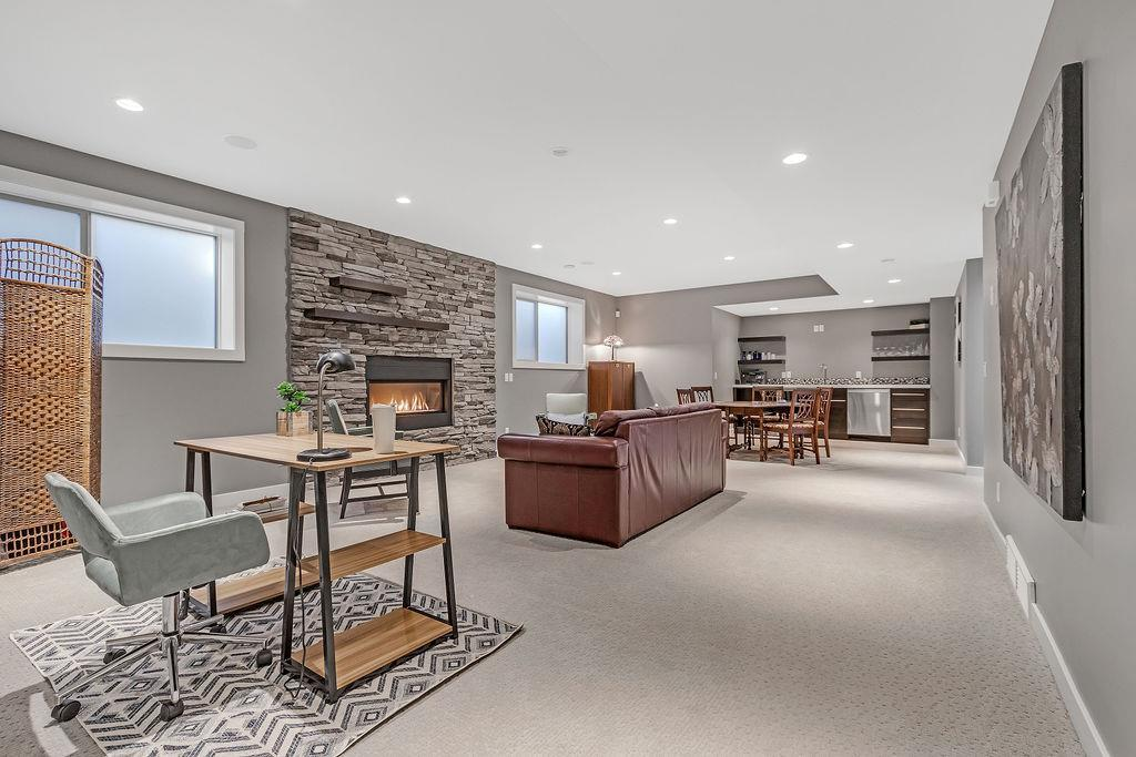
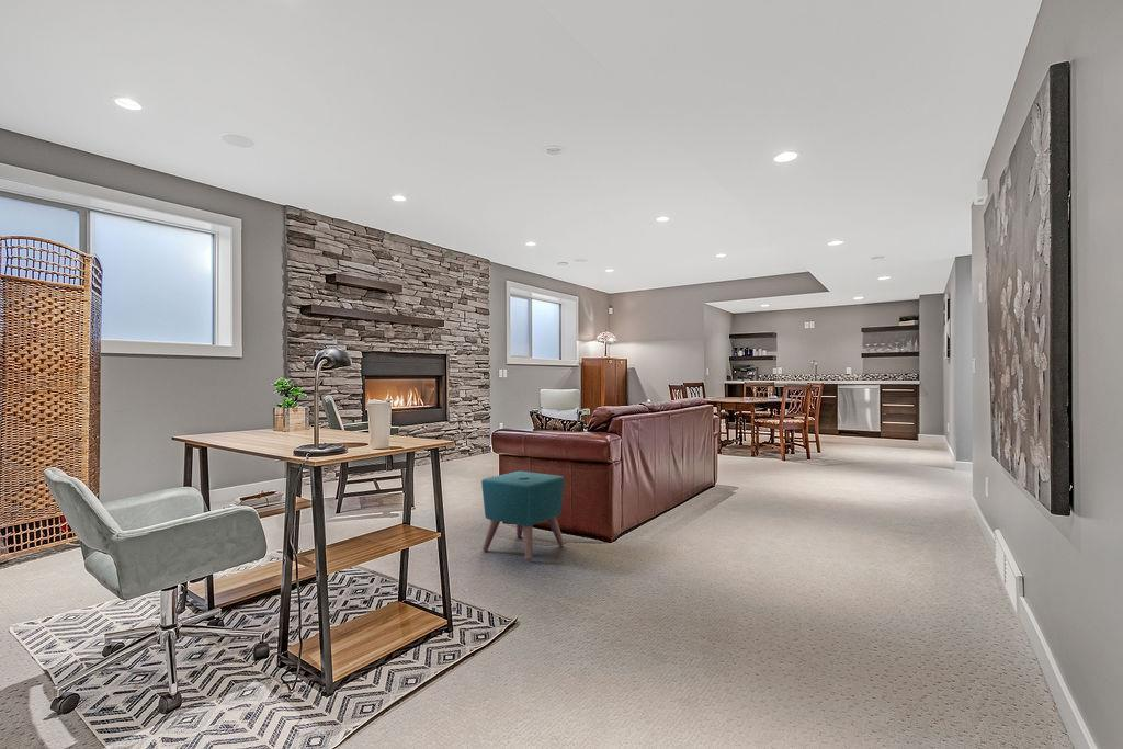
+ ottoman [480,469,566,561]
